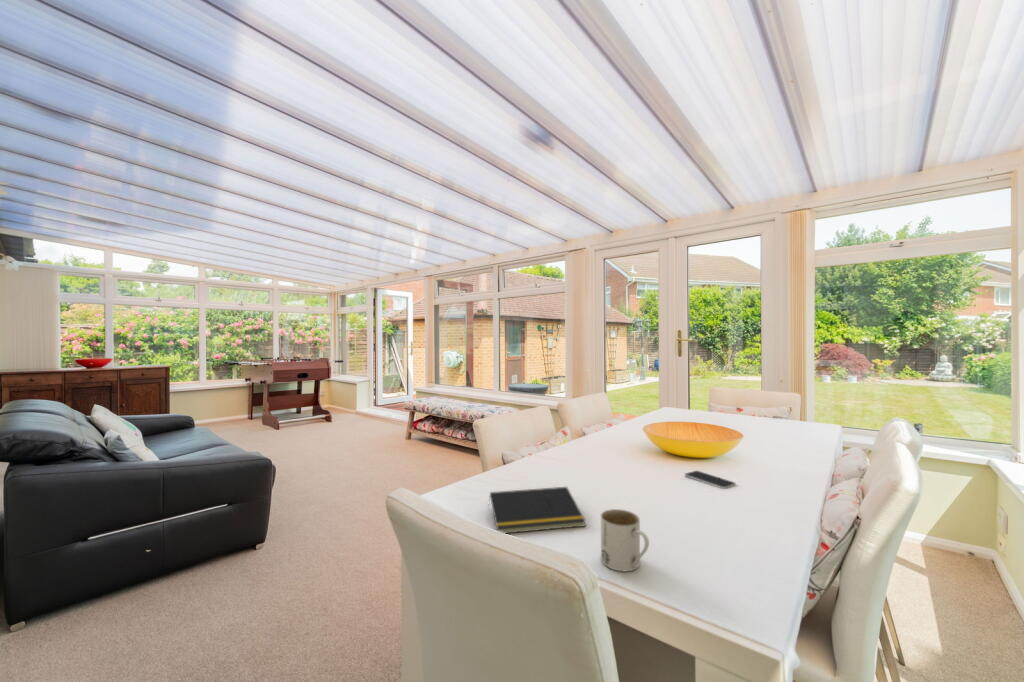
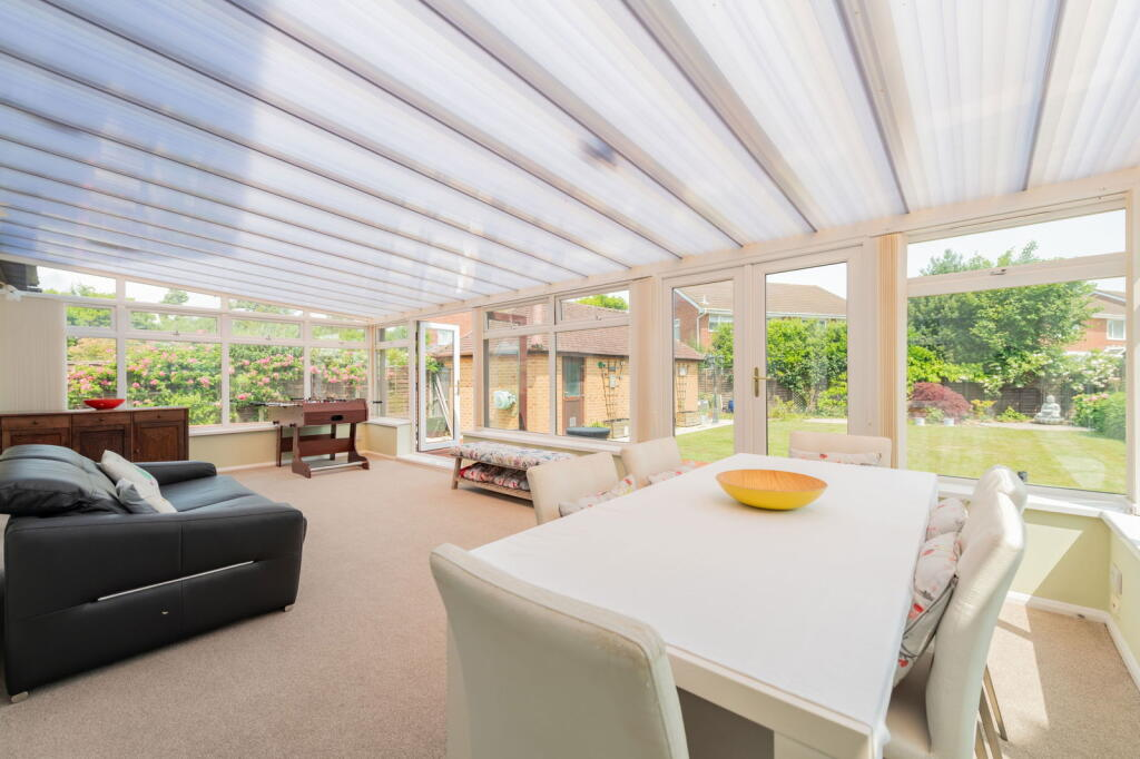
- mug [600,508,650,572]
- notepad [487,486,587,534]
- smartphone [684,470,737,490]
